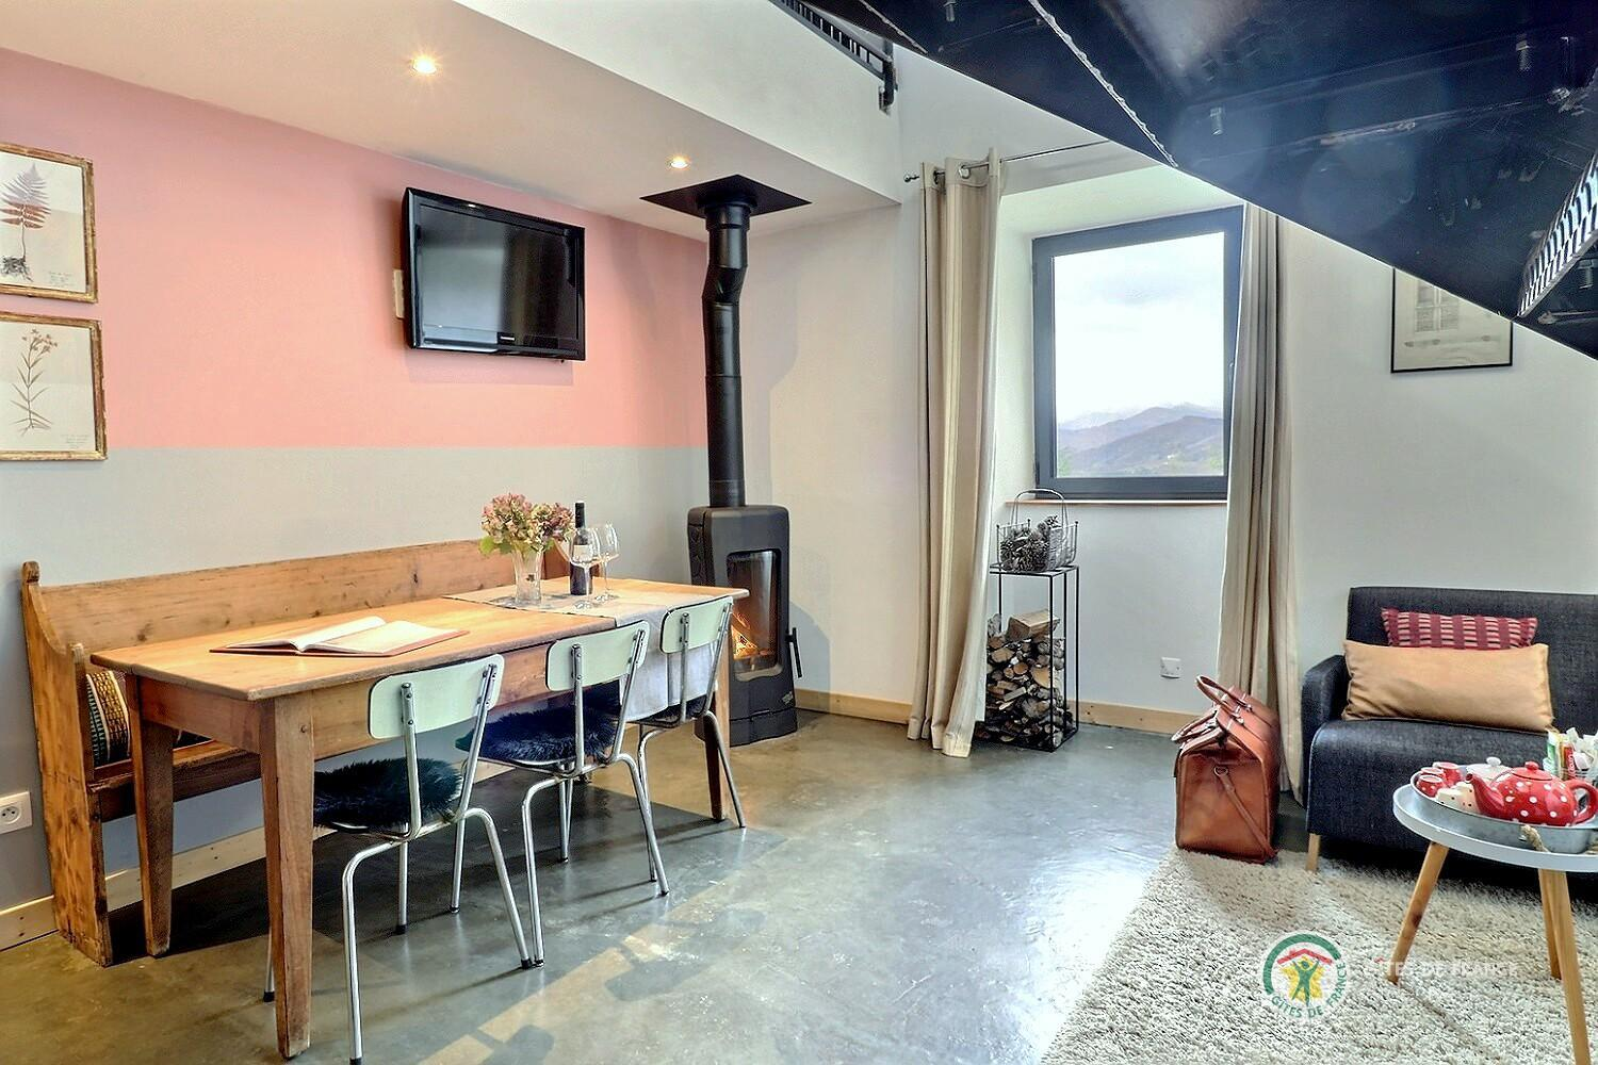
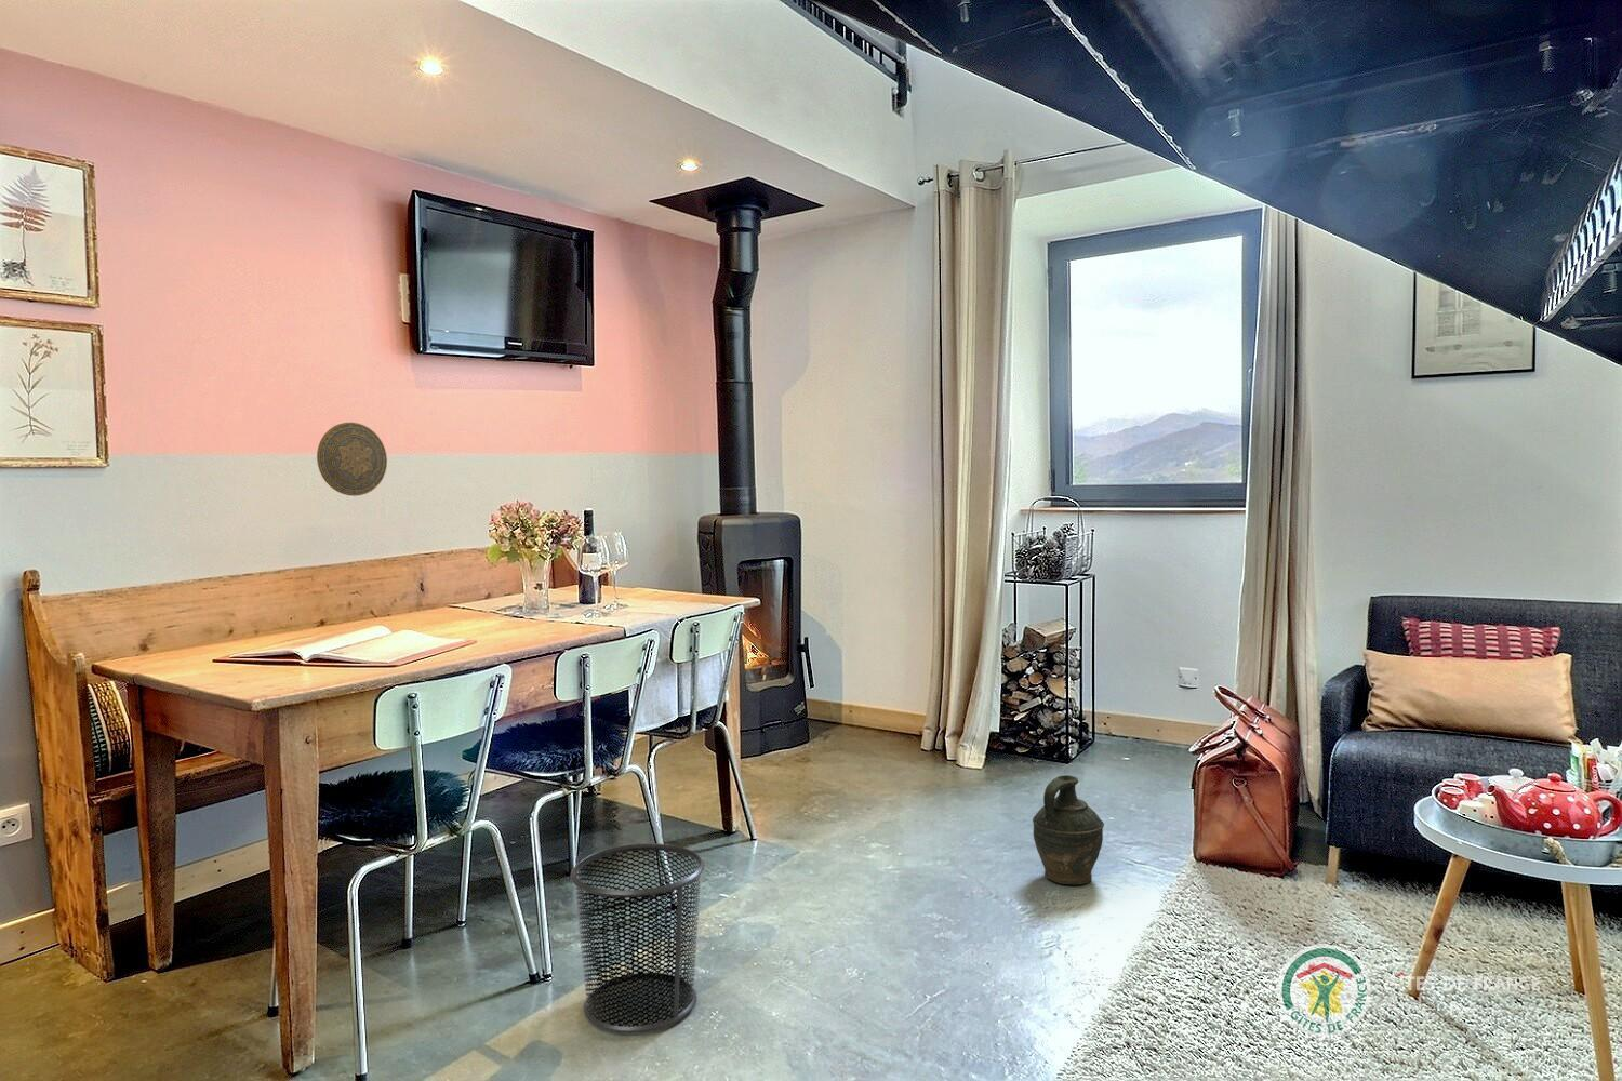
+ ceramic jug [1032,775,1105,886]
+ decorative plate [316,421,389,497]
+ waste bin [570,842,705,1034]
